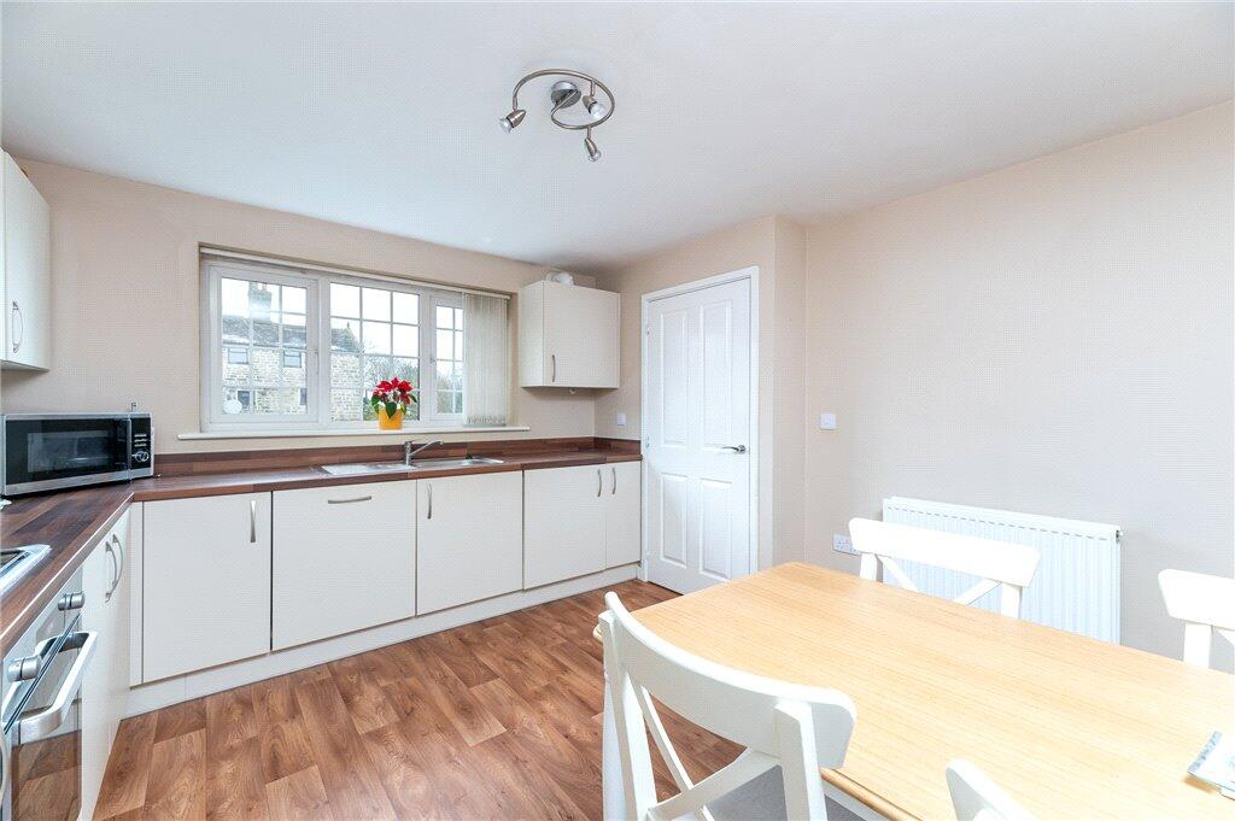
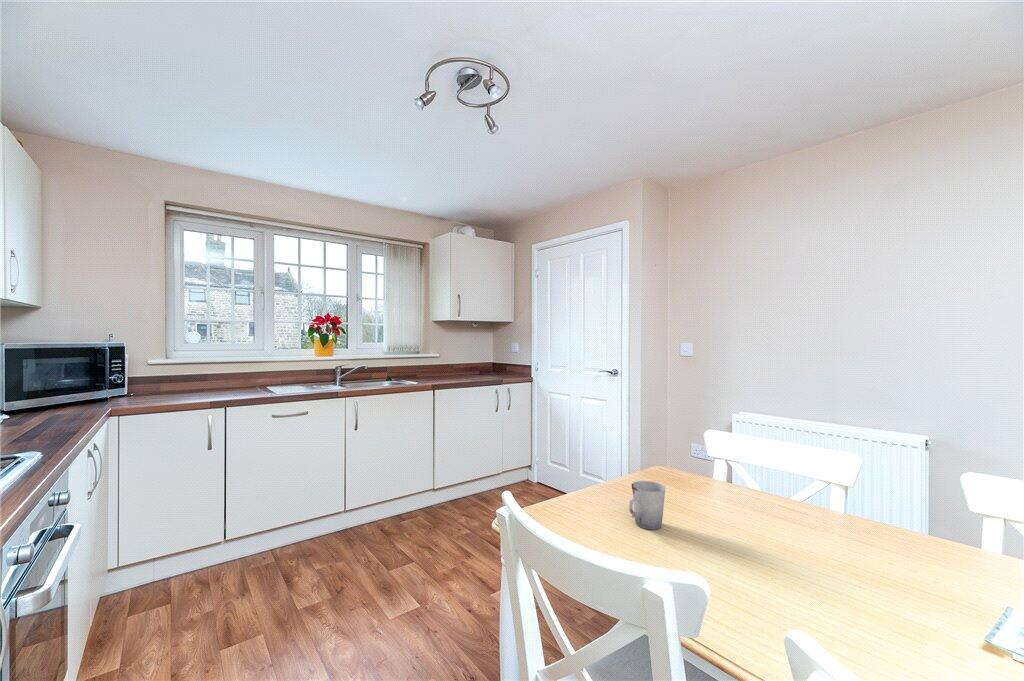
+ cup [628,480,667,530]
